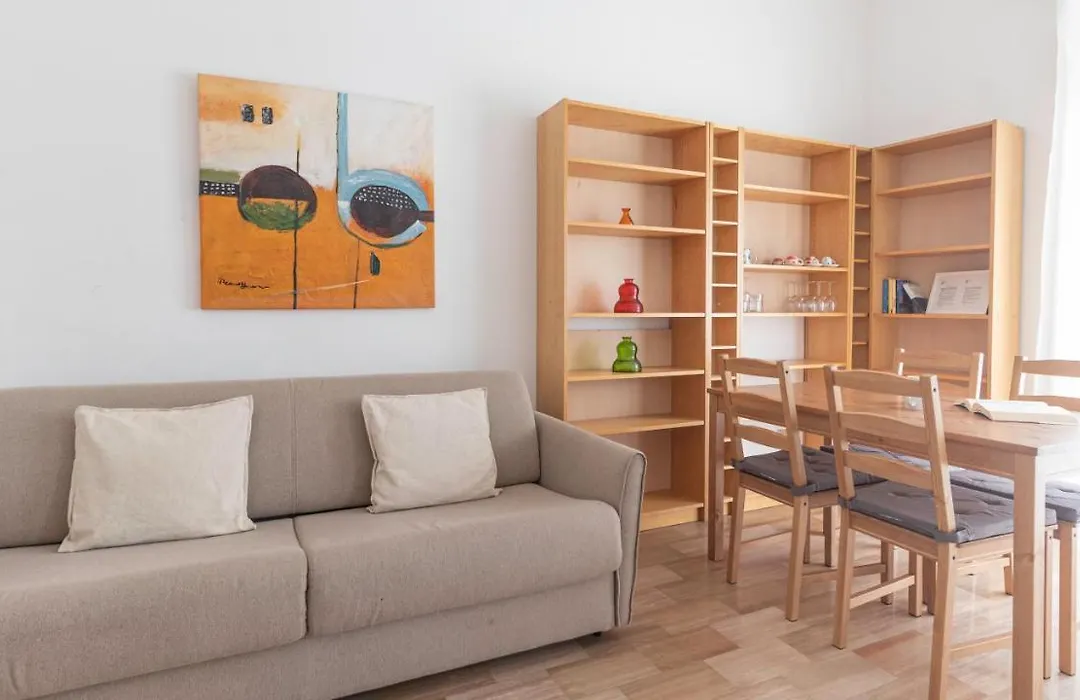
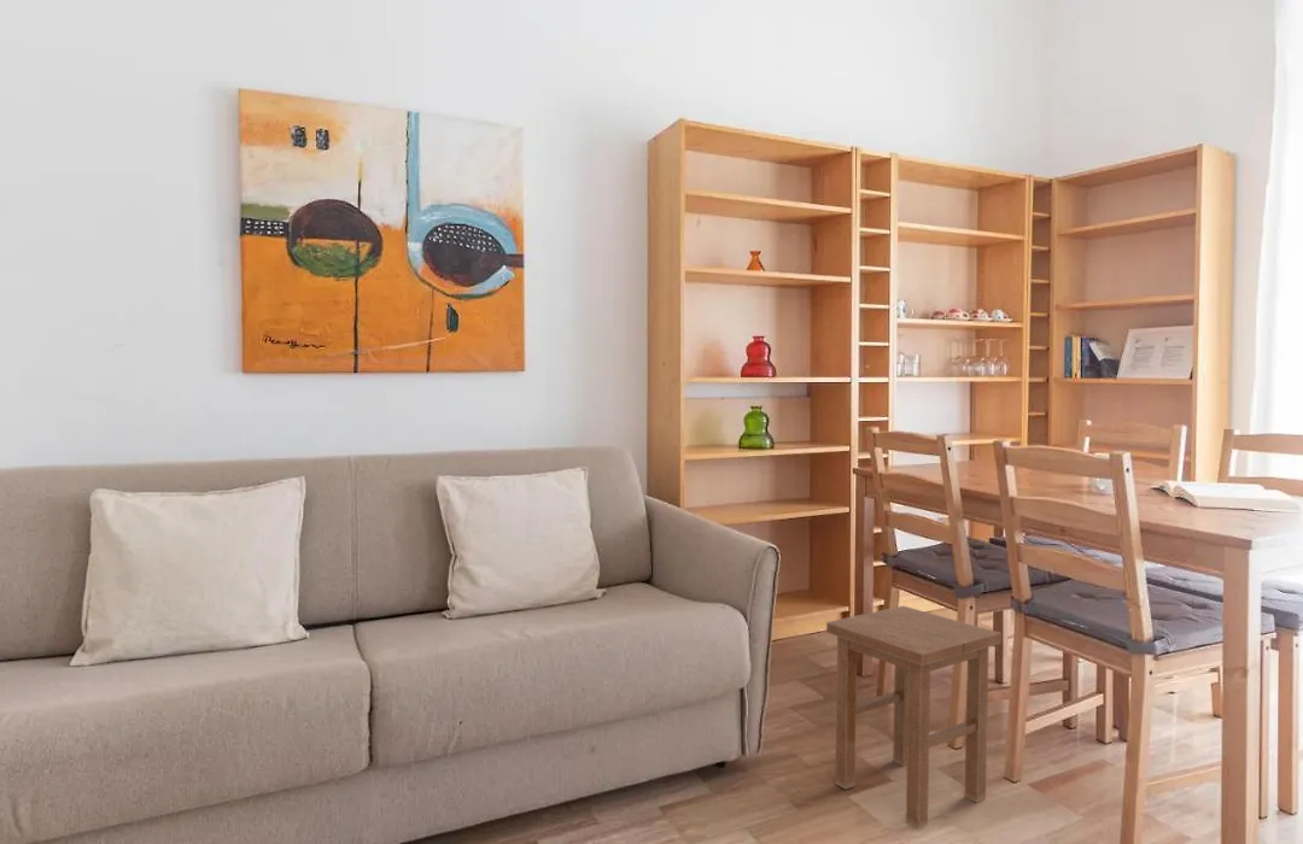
+ stool [825,604,1001,831]
